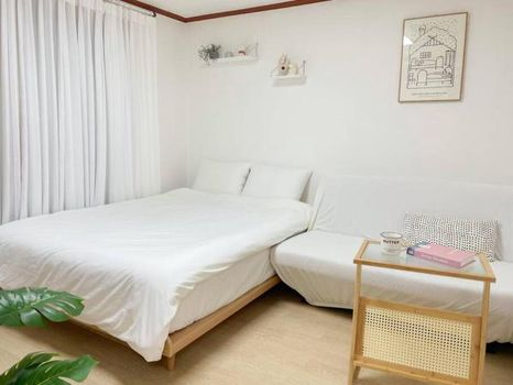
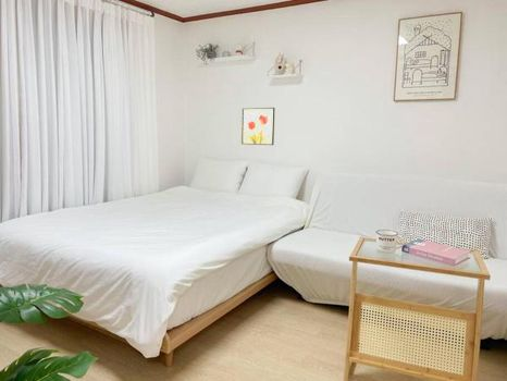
+ wall art [240,107,275,146]
